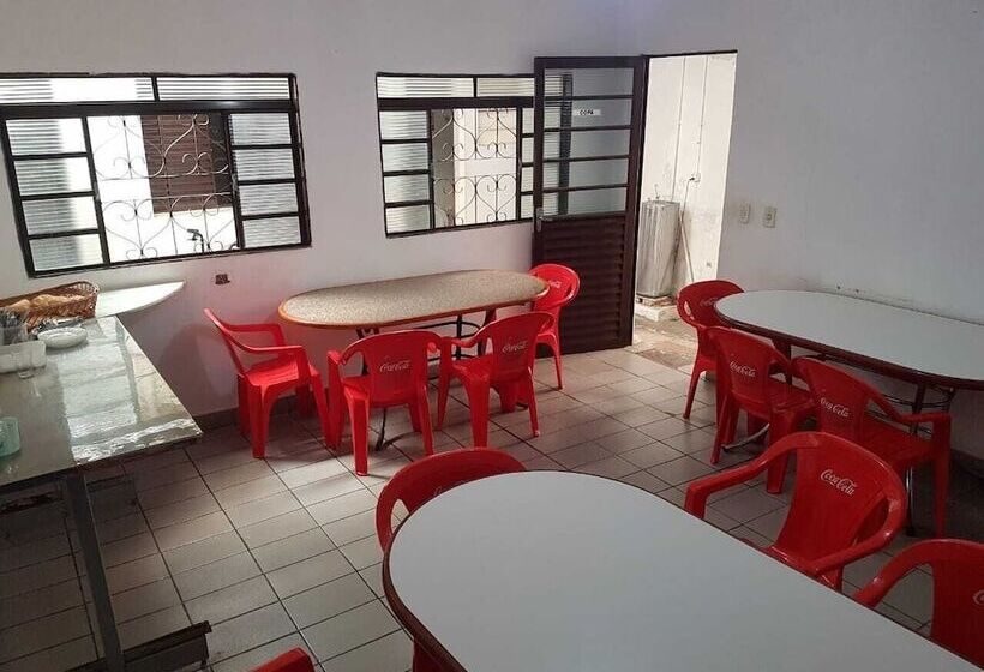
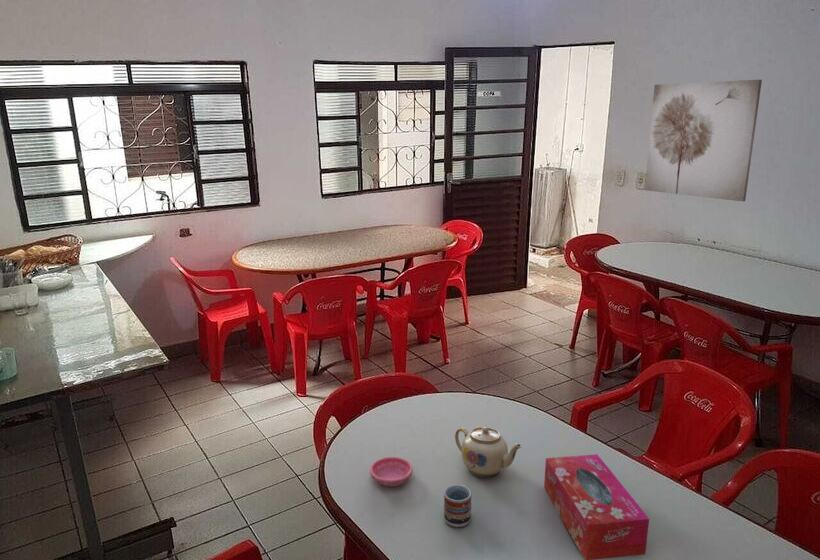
+ saucer [369,456,414,488]
+ cup [443,484,472,528]
+ tissue box [543,453,650,560]
+ wall art [644,79,763,202]
+ teapot [454,426,523,478]
